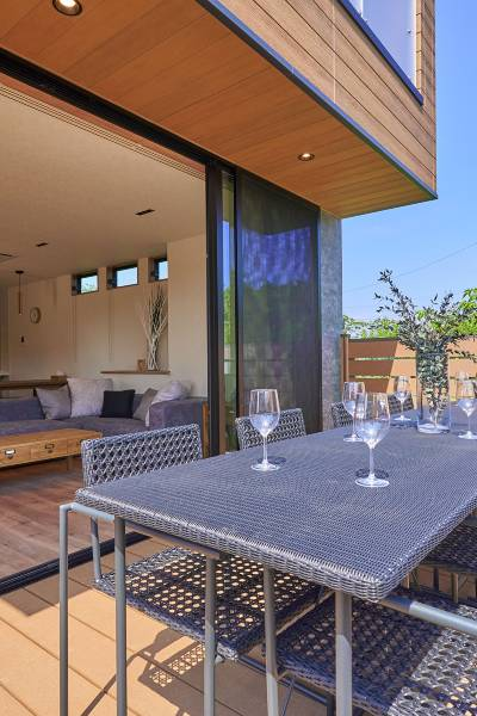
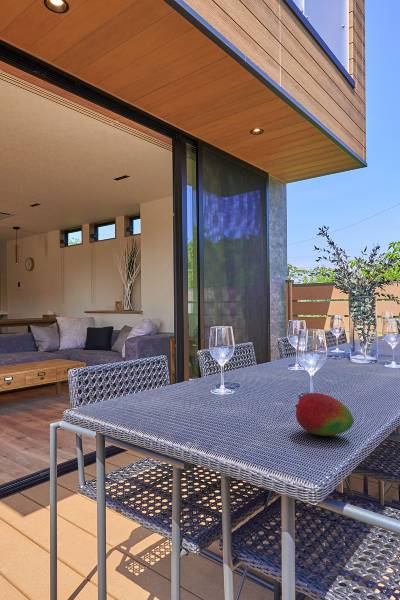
+ fruit [294,392,355,437]
